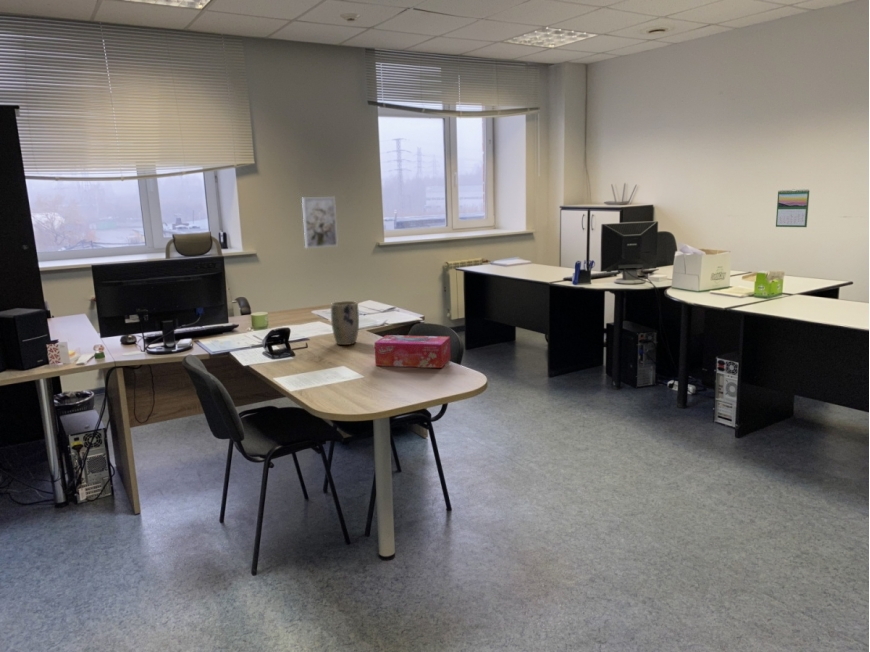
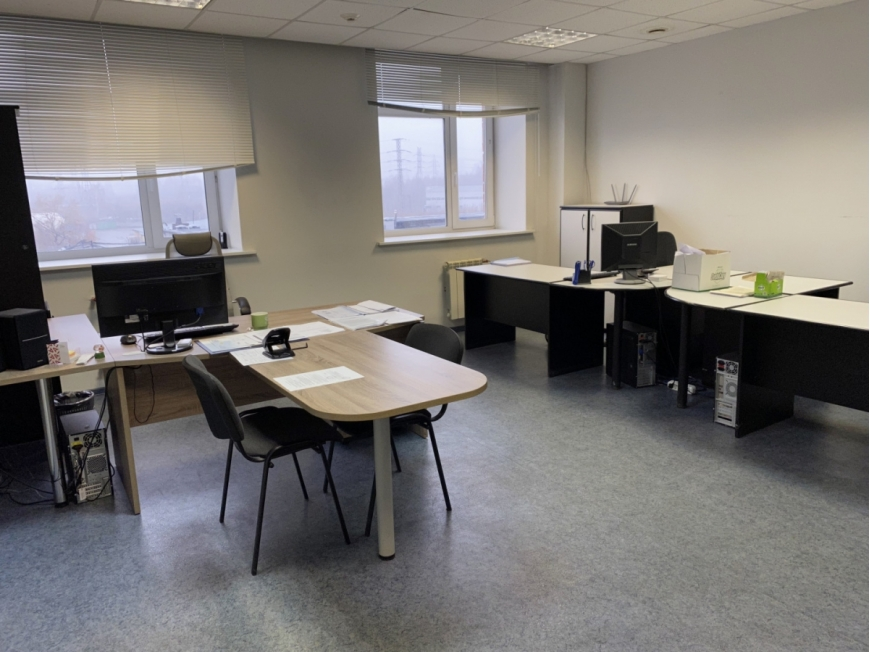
- calendar [775,188,811,228]
- wall art [301,196,339,249]
- tissue box [373,334,451,369]
- plant pot [330,300,360,346]
